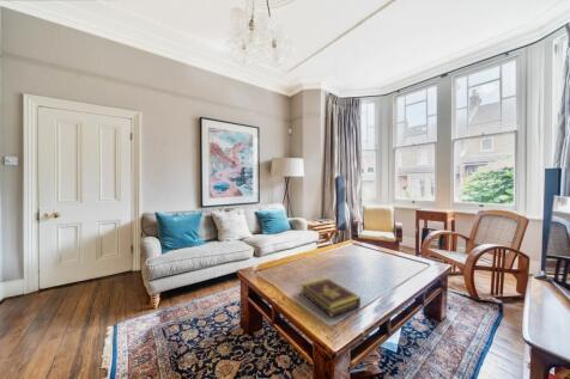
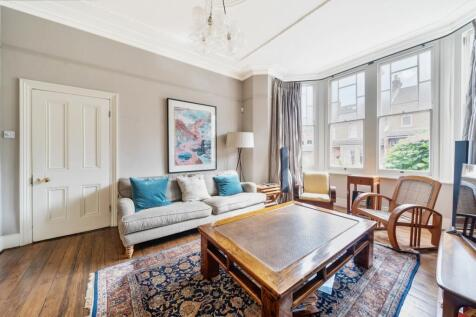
- book [299,276,362,318]
